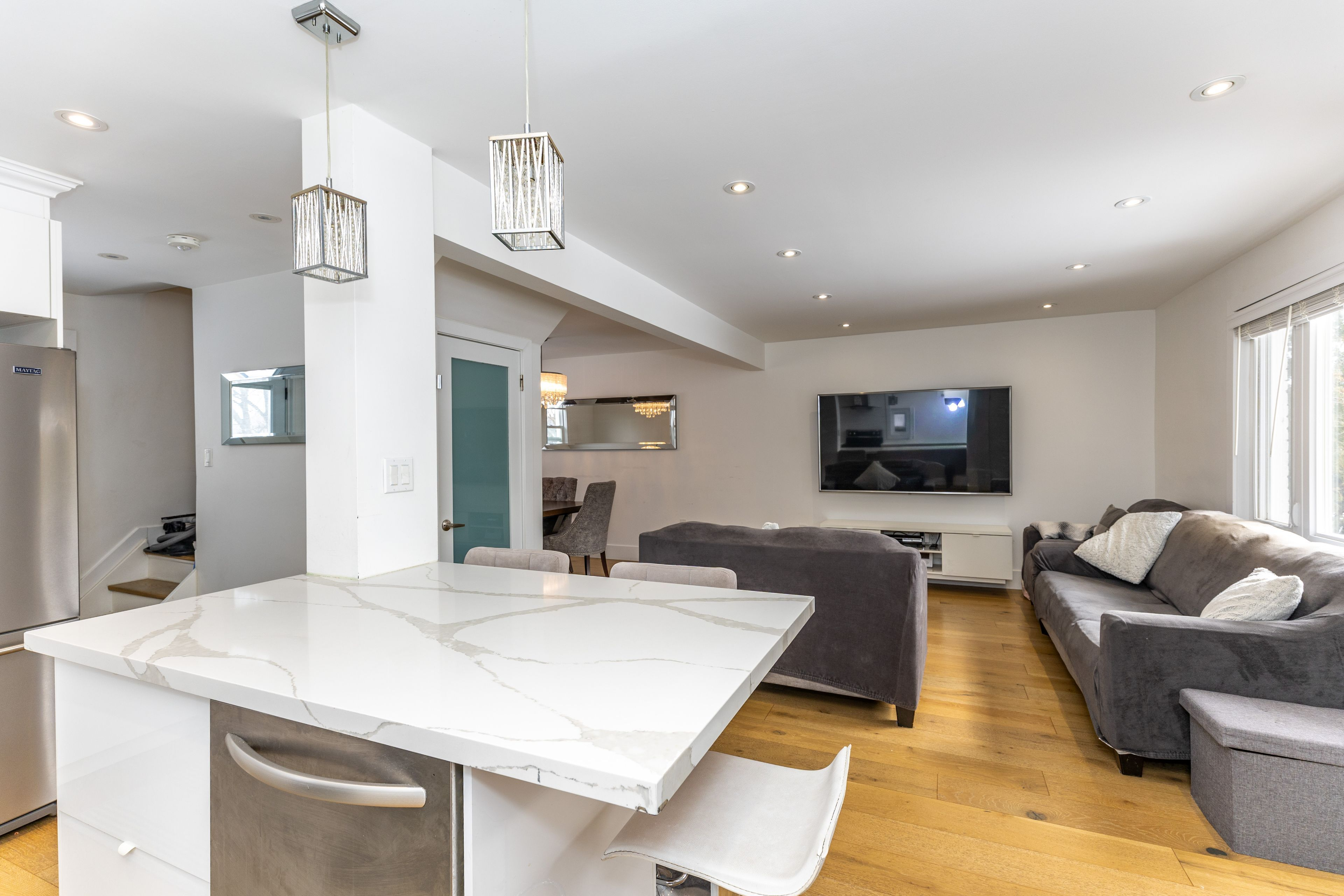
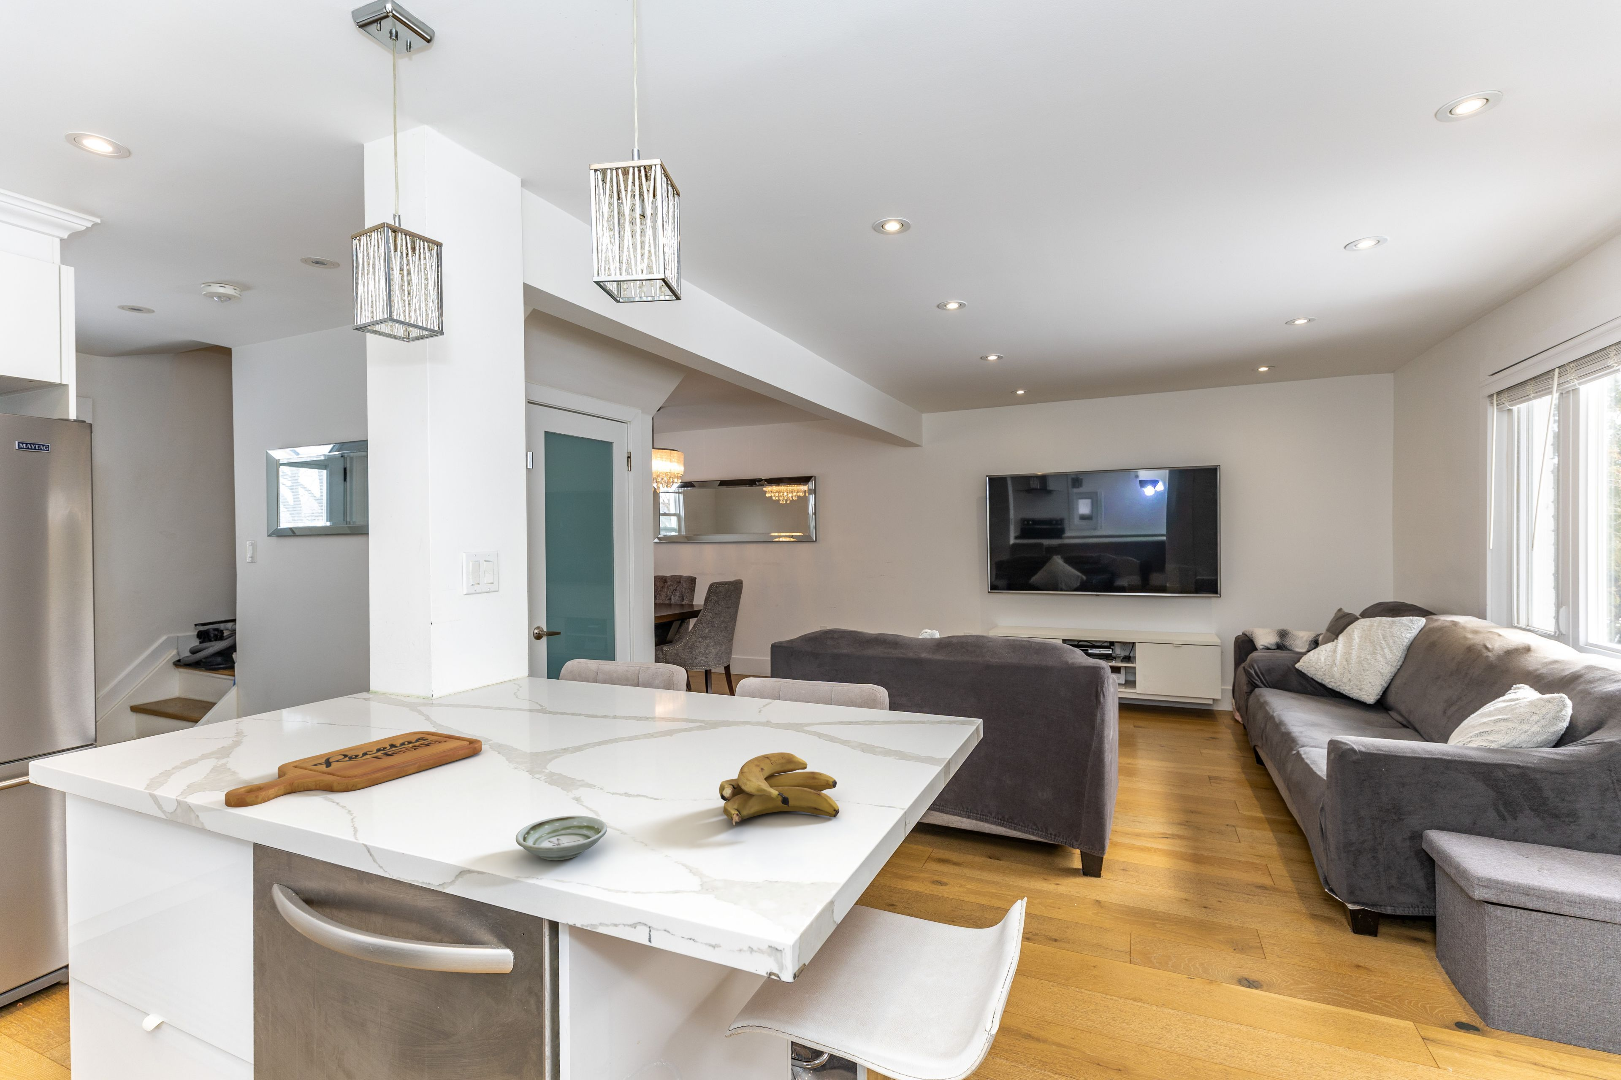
+ banana [719,752,839,826]
+ saucer [515,815,608,861]
+ cutting board [224,730,482,808]
